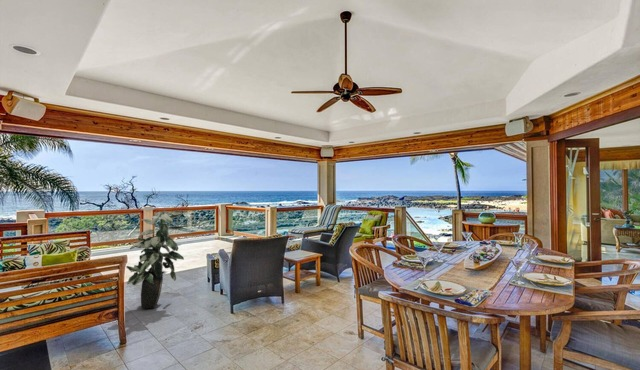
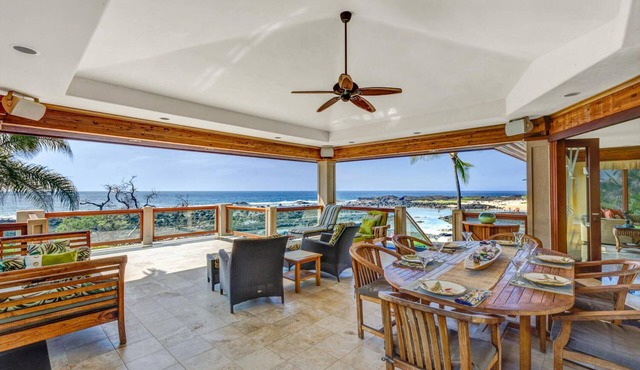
- indoor plant [125,207,185,309]
